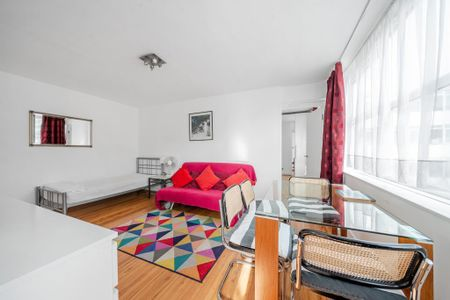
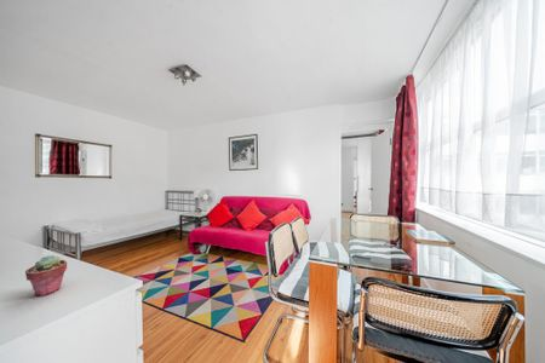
+ potted succulent [24,254,68,298]
